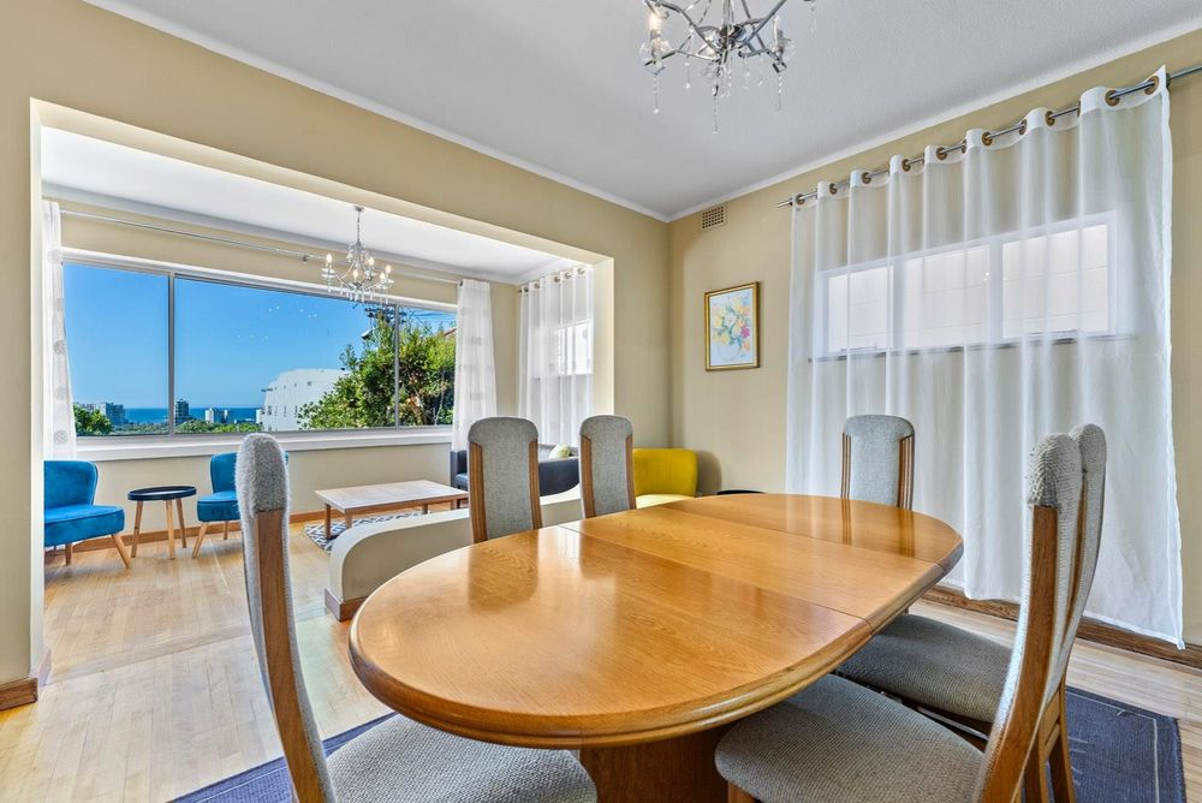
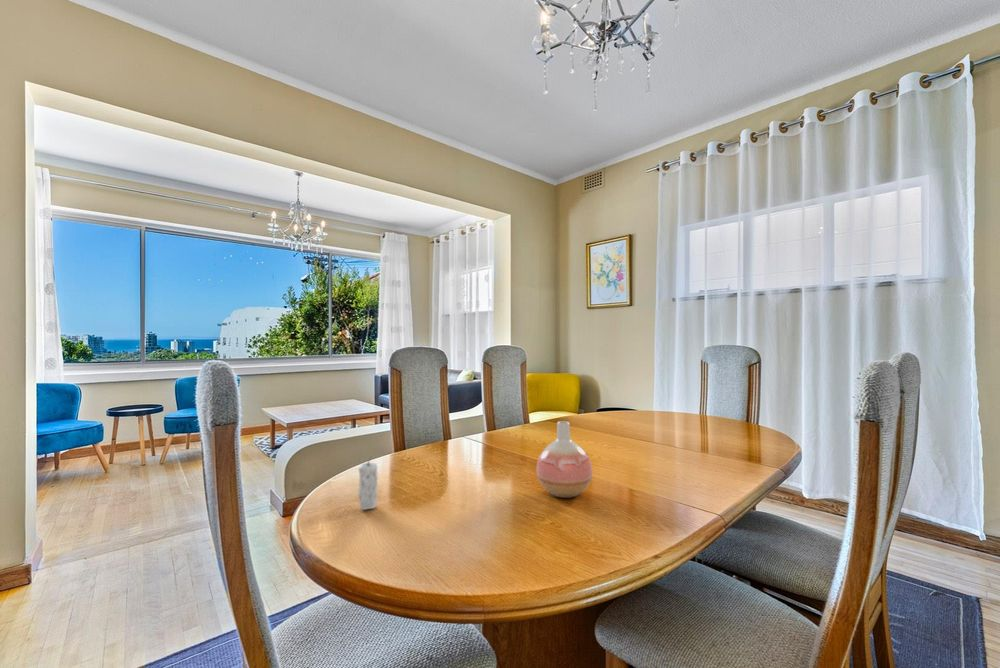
+ candle [357,454,379,511]
+ vase [535,420,593,499]
